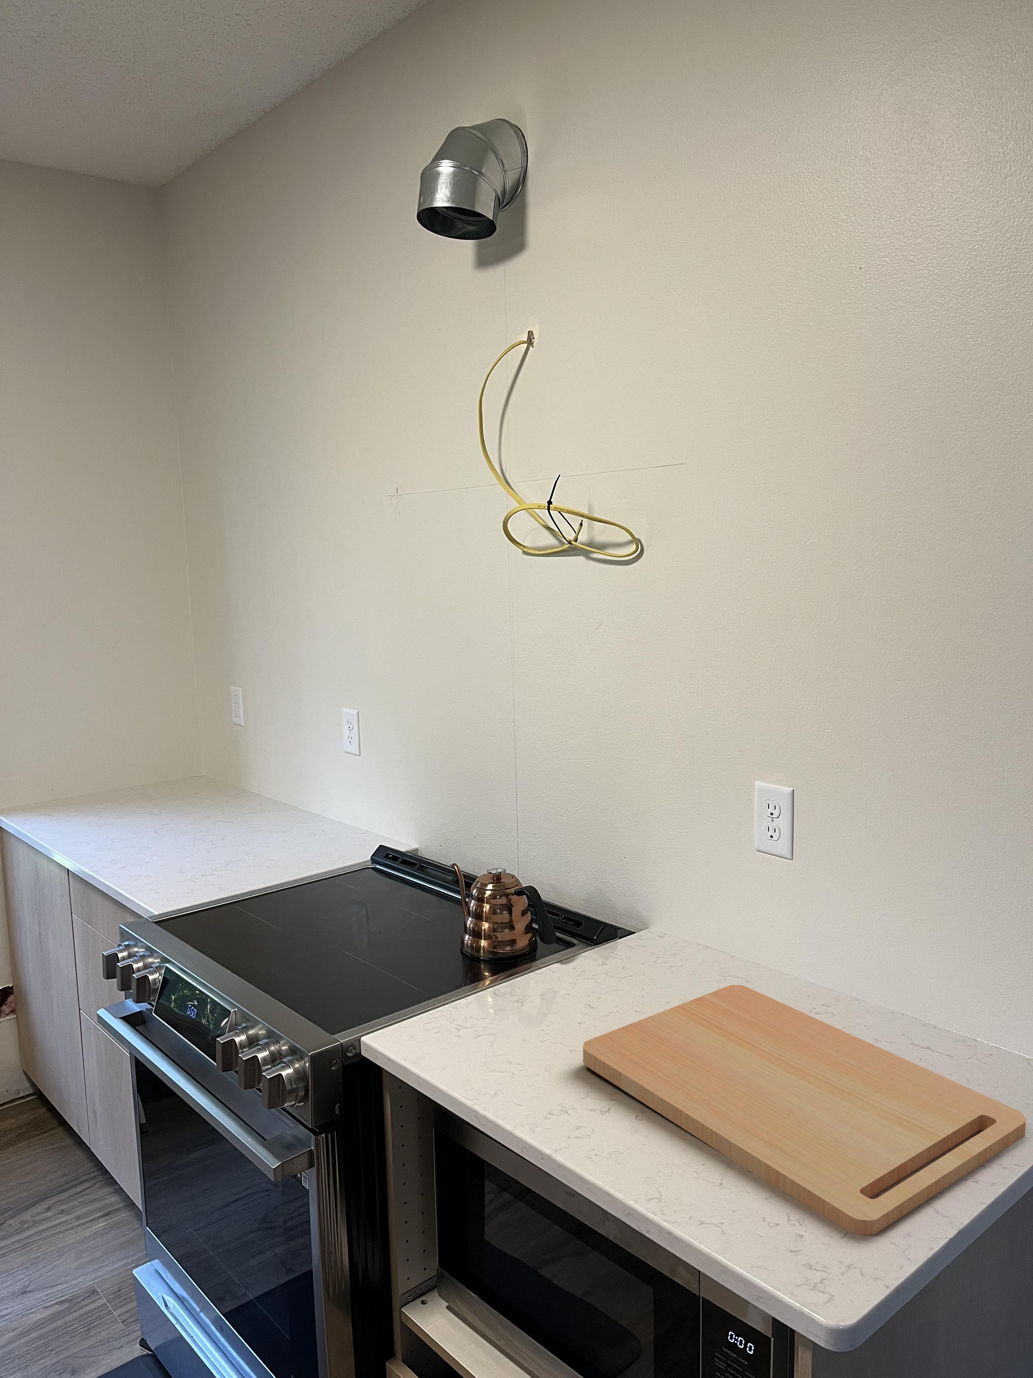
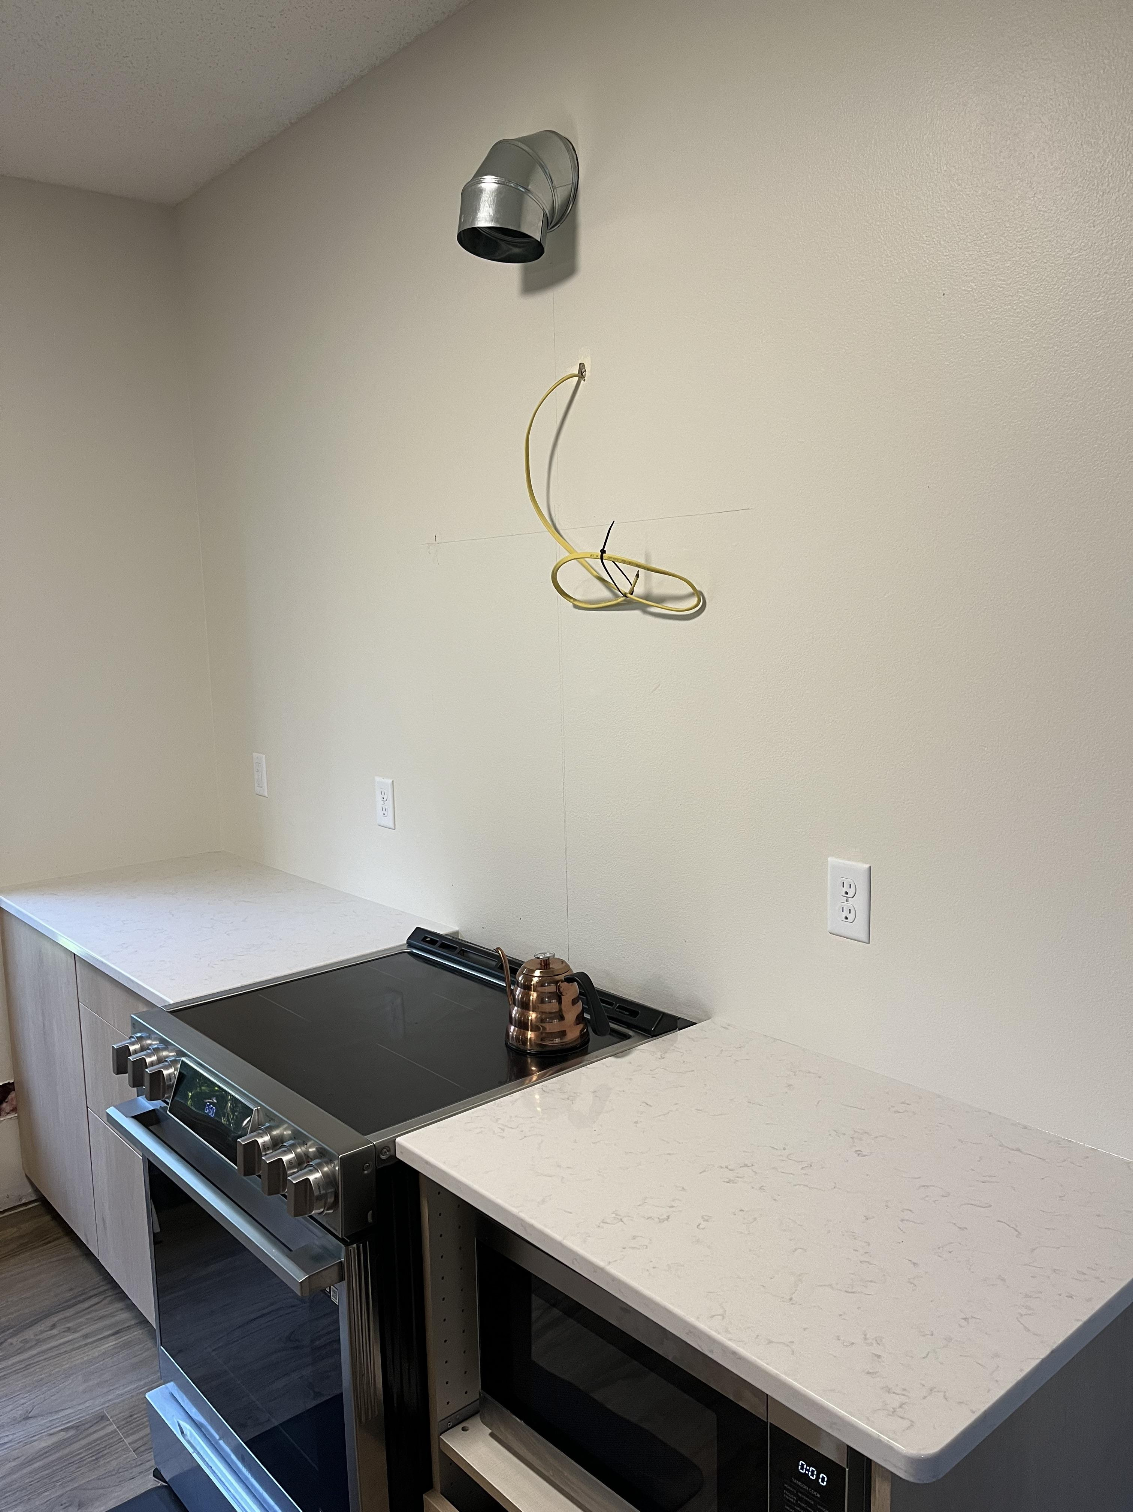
- cutting board [583,984,1026,1235]
